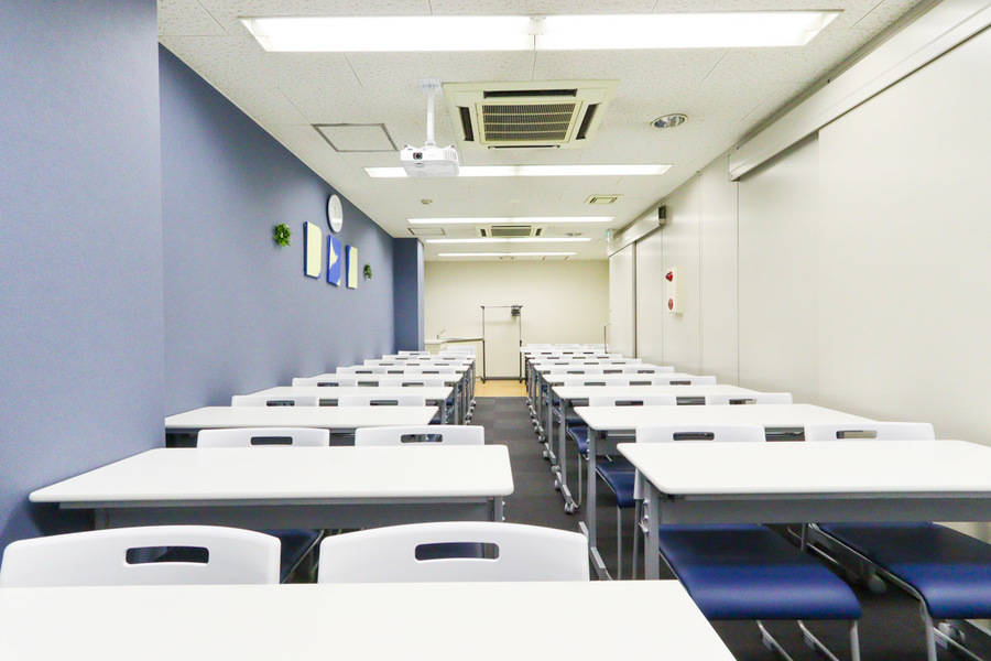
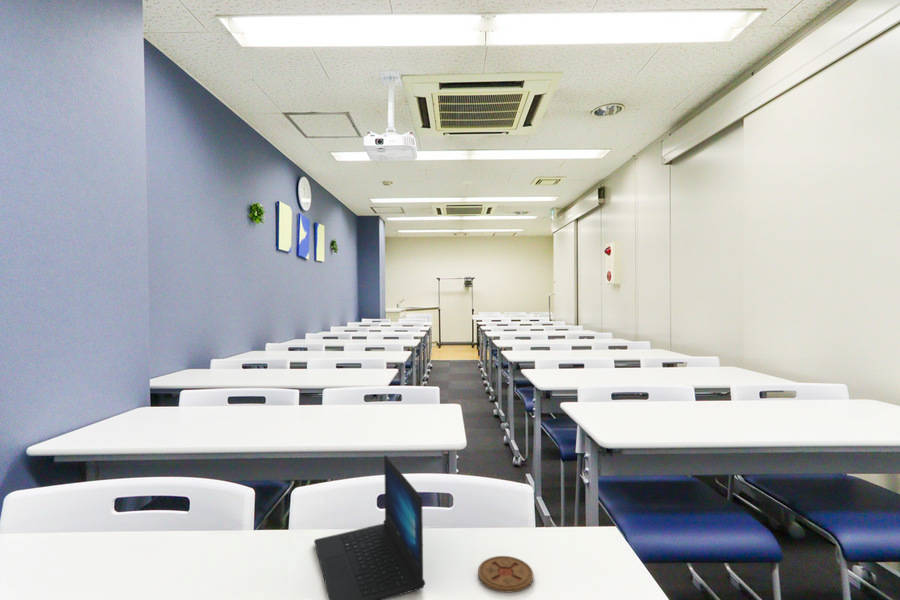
+ coaster [477,555,534,594]
+ laptop [313,454,426,600]
